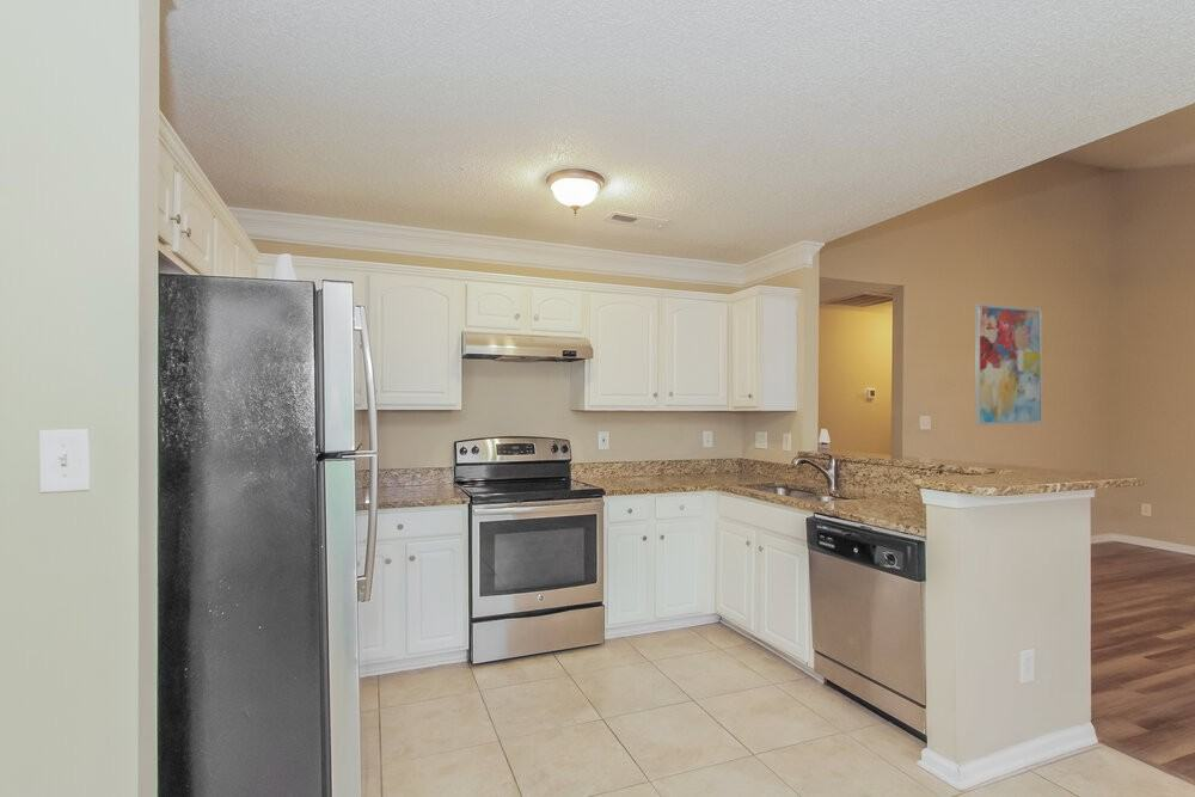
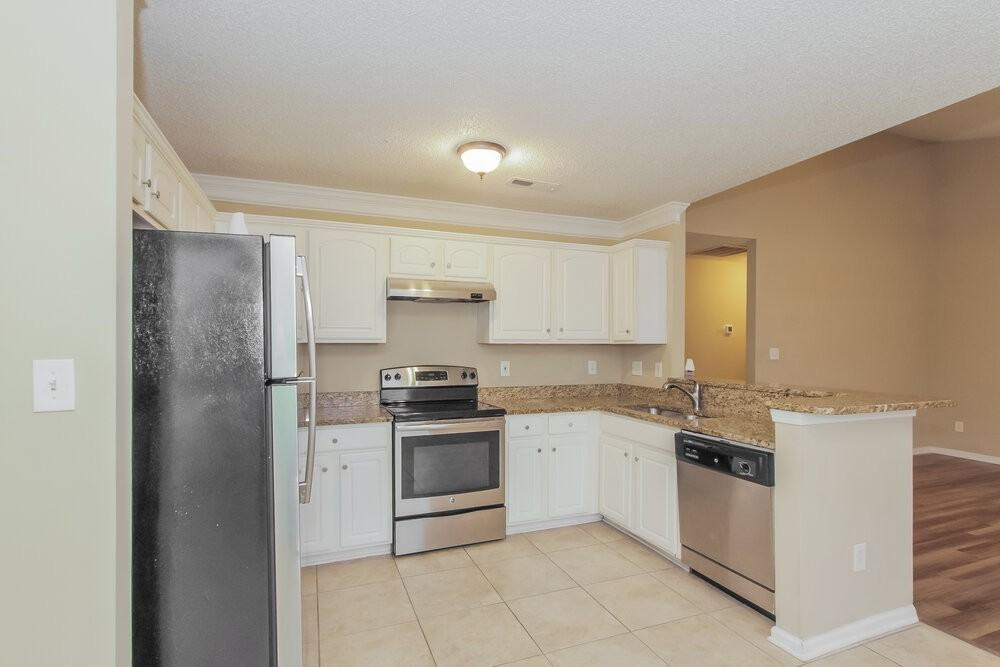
- wall art [974,302,1043,427]
